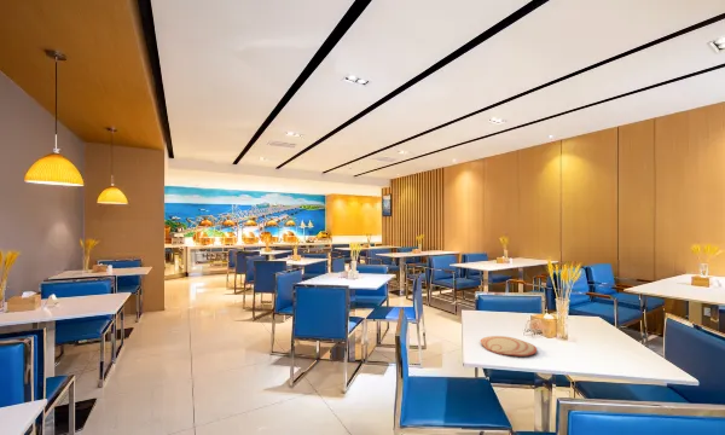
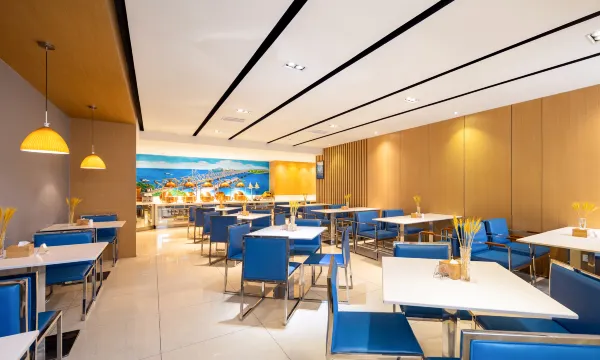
- plate [480,335,538,358]
